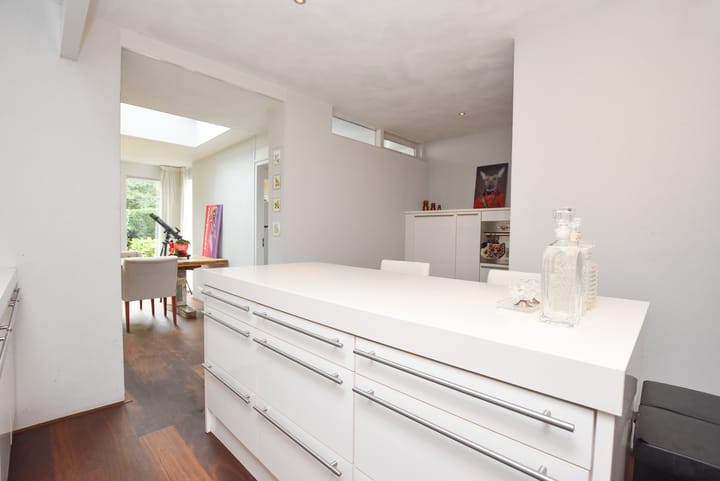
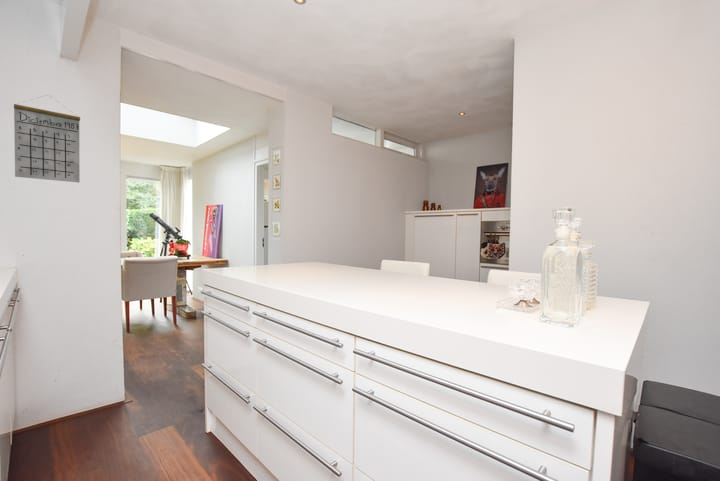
+ calendar [13,94,81,183]
